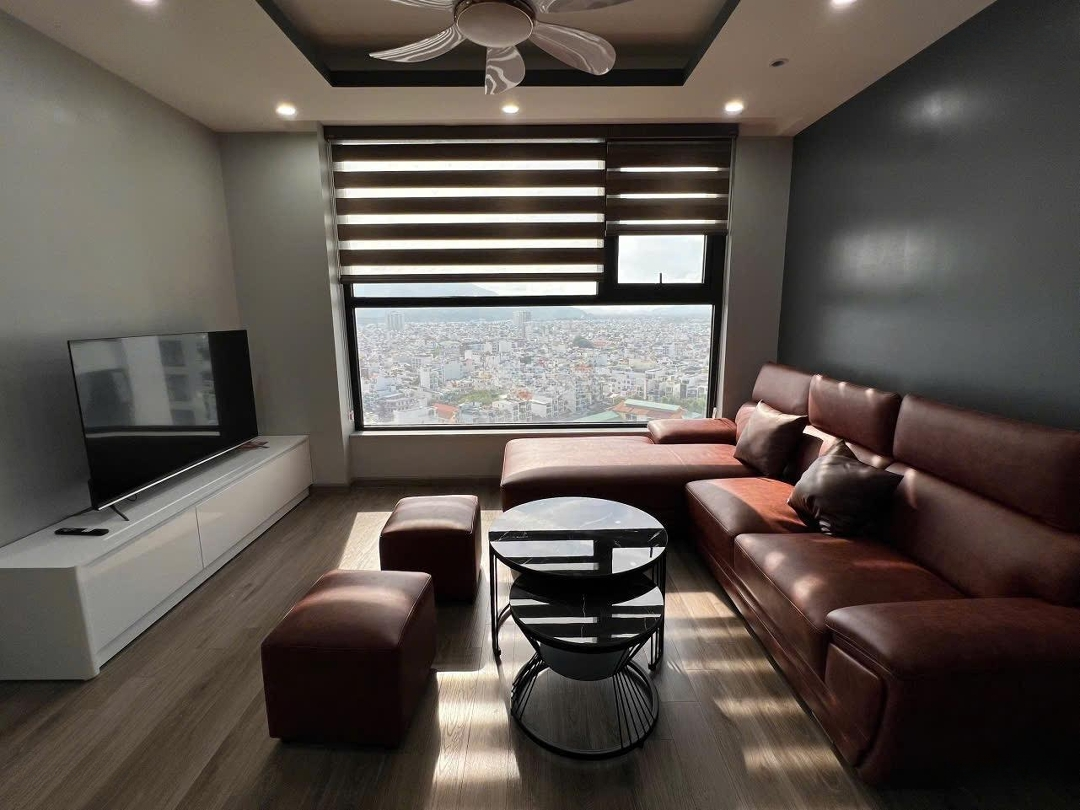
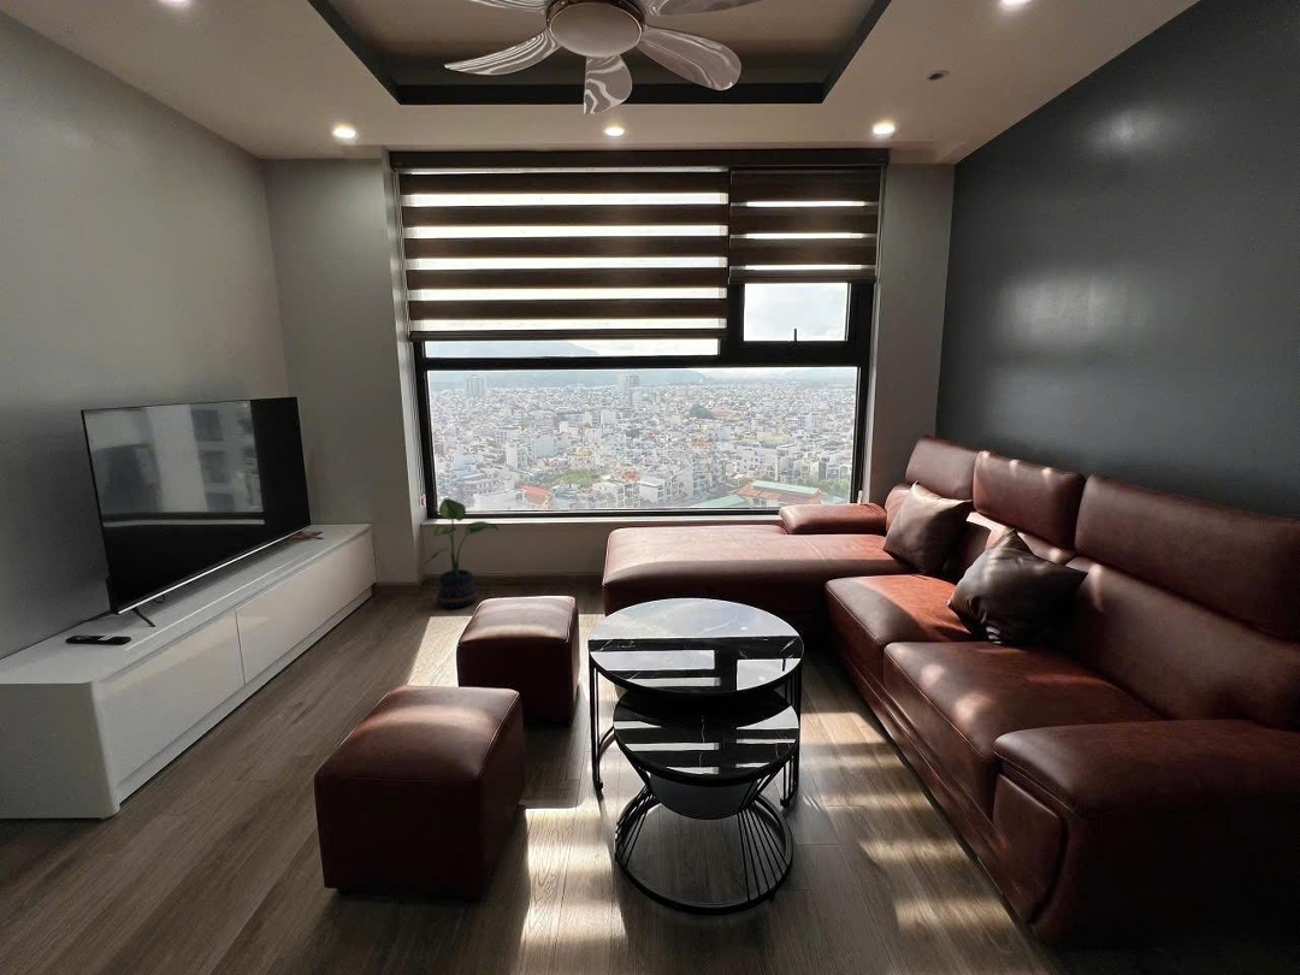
+ potted plant [422,497,500,609]
